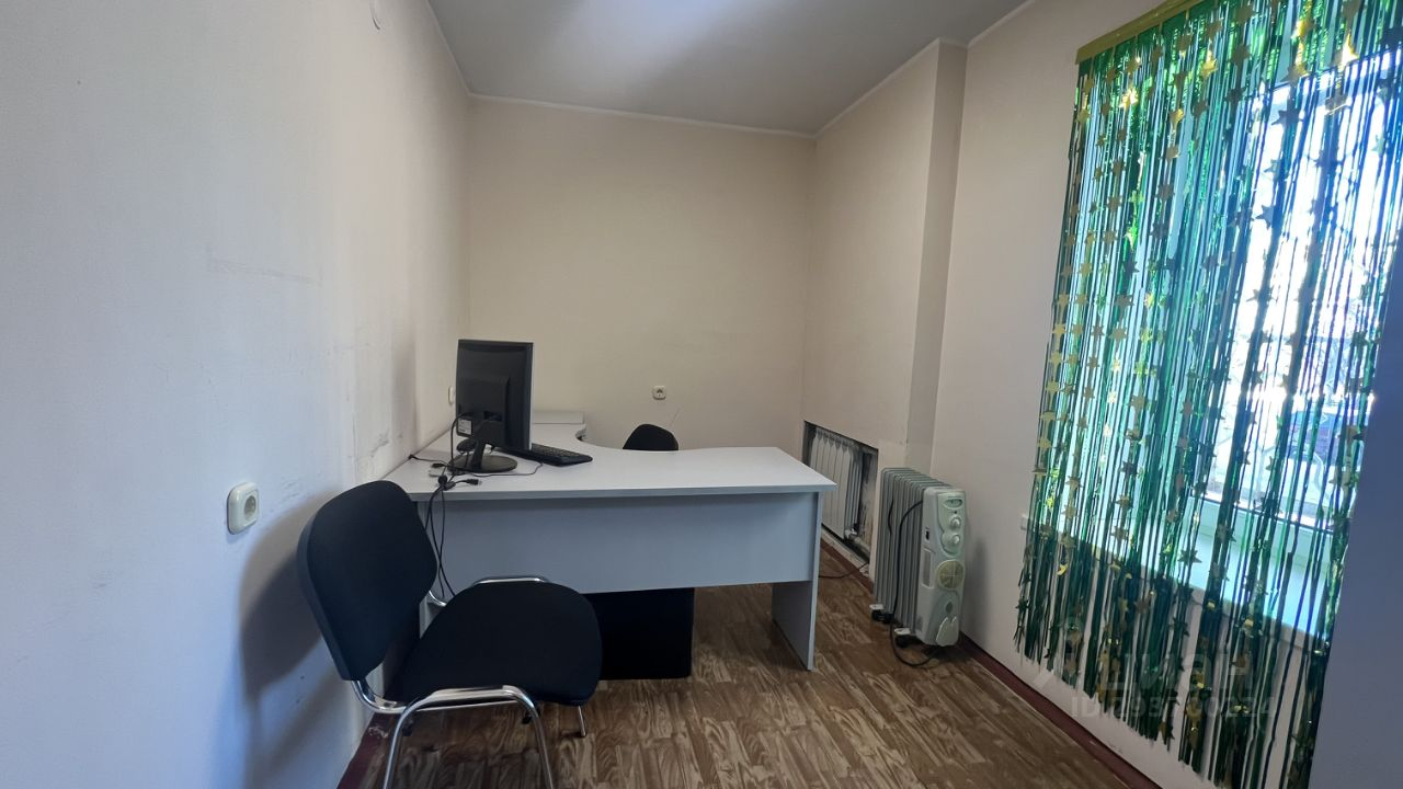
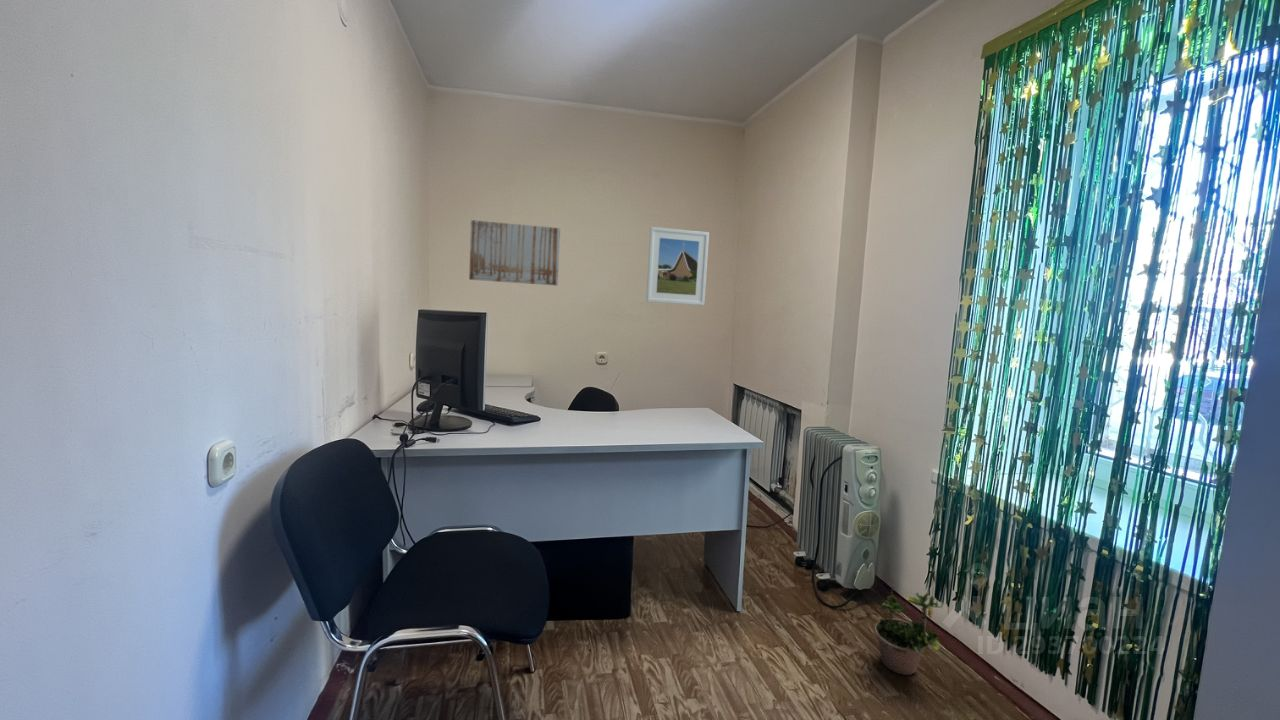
+ wall art [468,219,561,287]
+ potted plant [874,578,942,676]
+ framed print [645,226,710,306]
